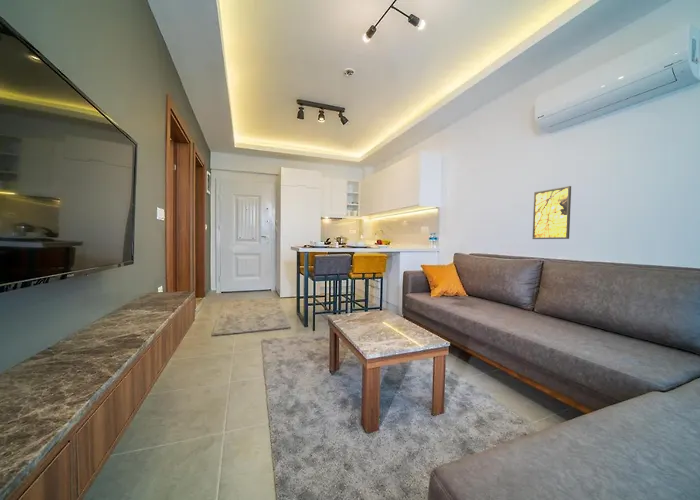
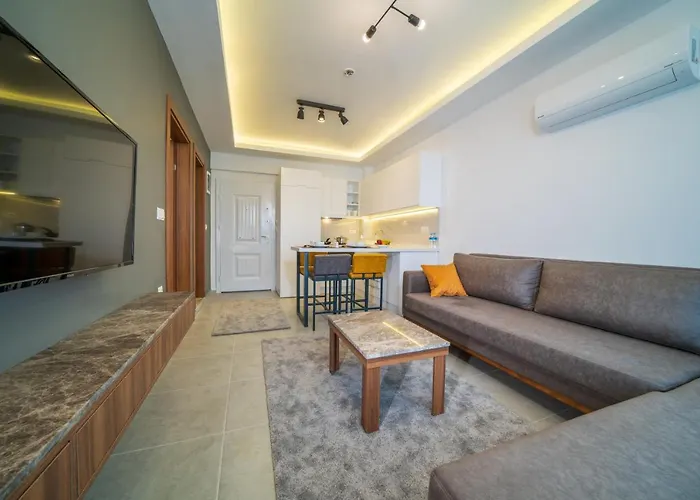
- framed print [531,185,572,240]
